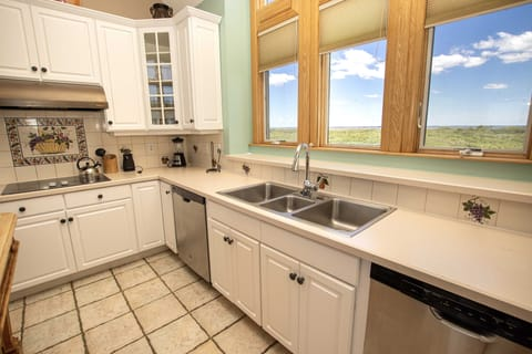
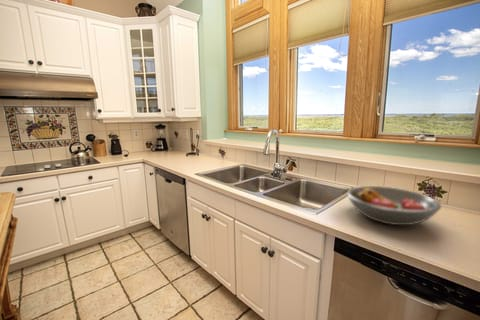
+ fruit bowl [346,185,442,226]
